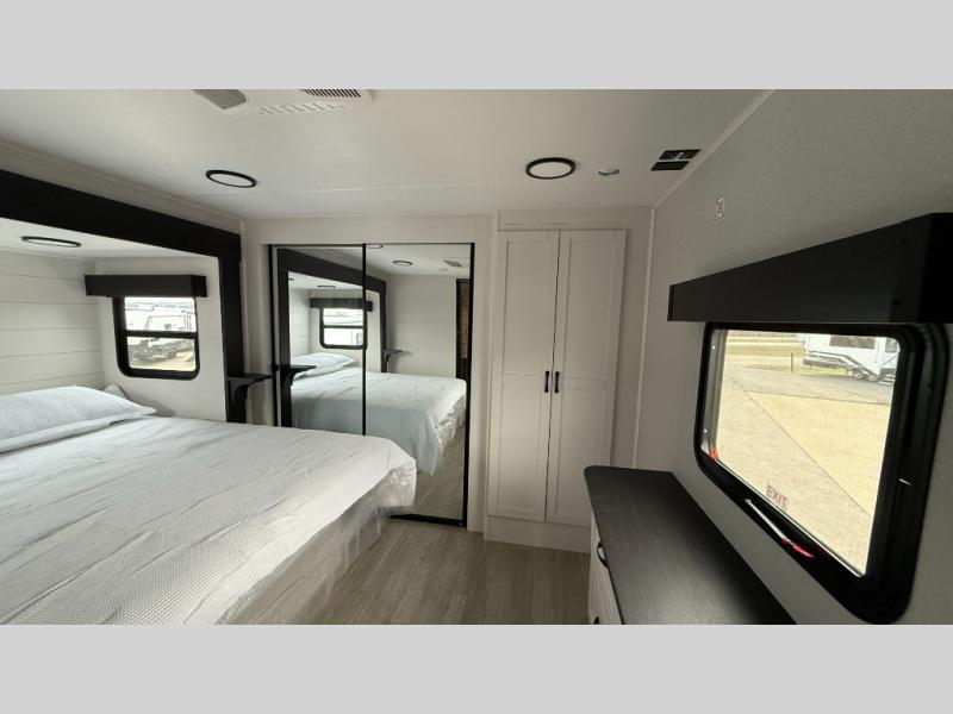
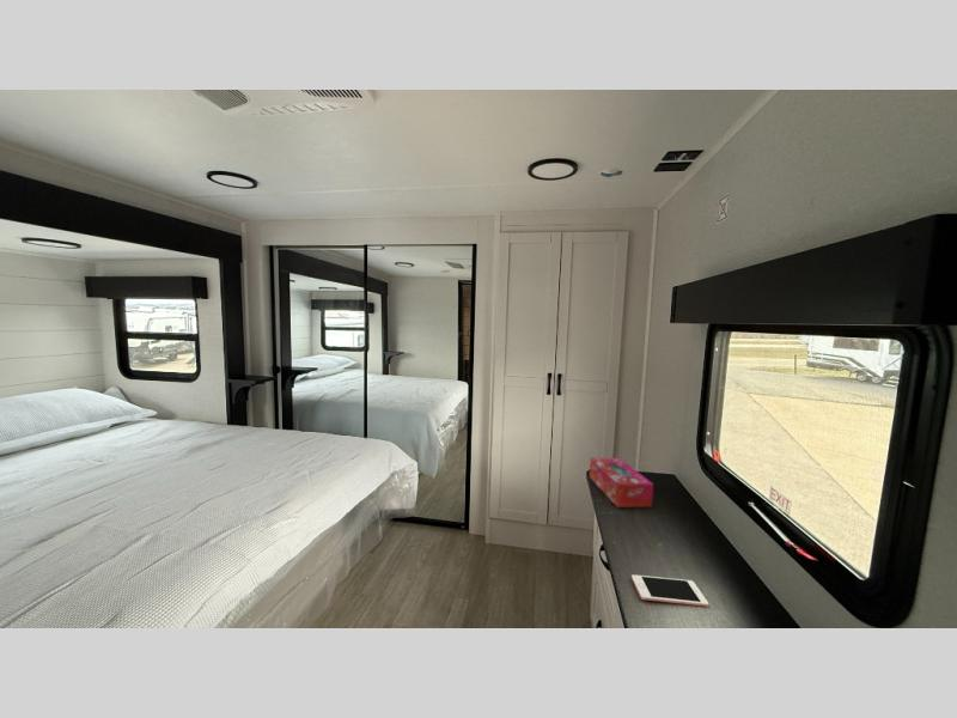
+ tissue box [589,457,654,509]
+ cell phone [630,573,709,608]
